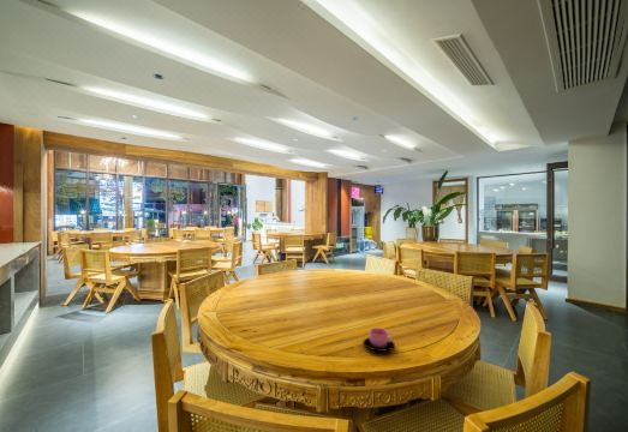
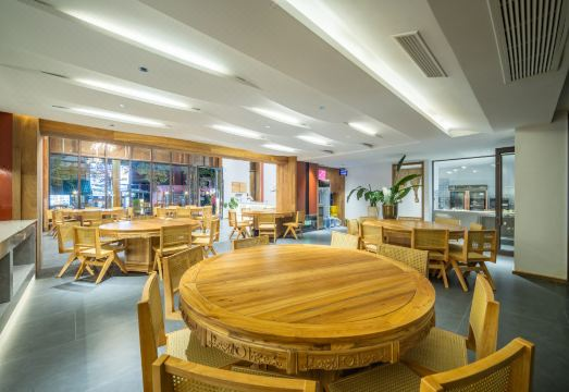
- cup [361,326,396,353]
